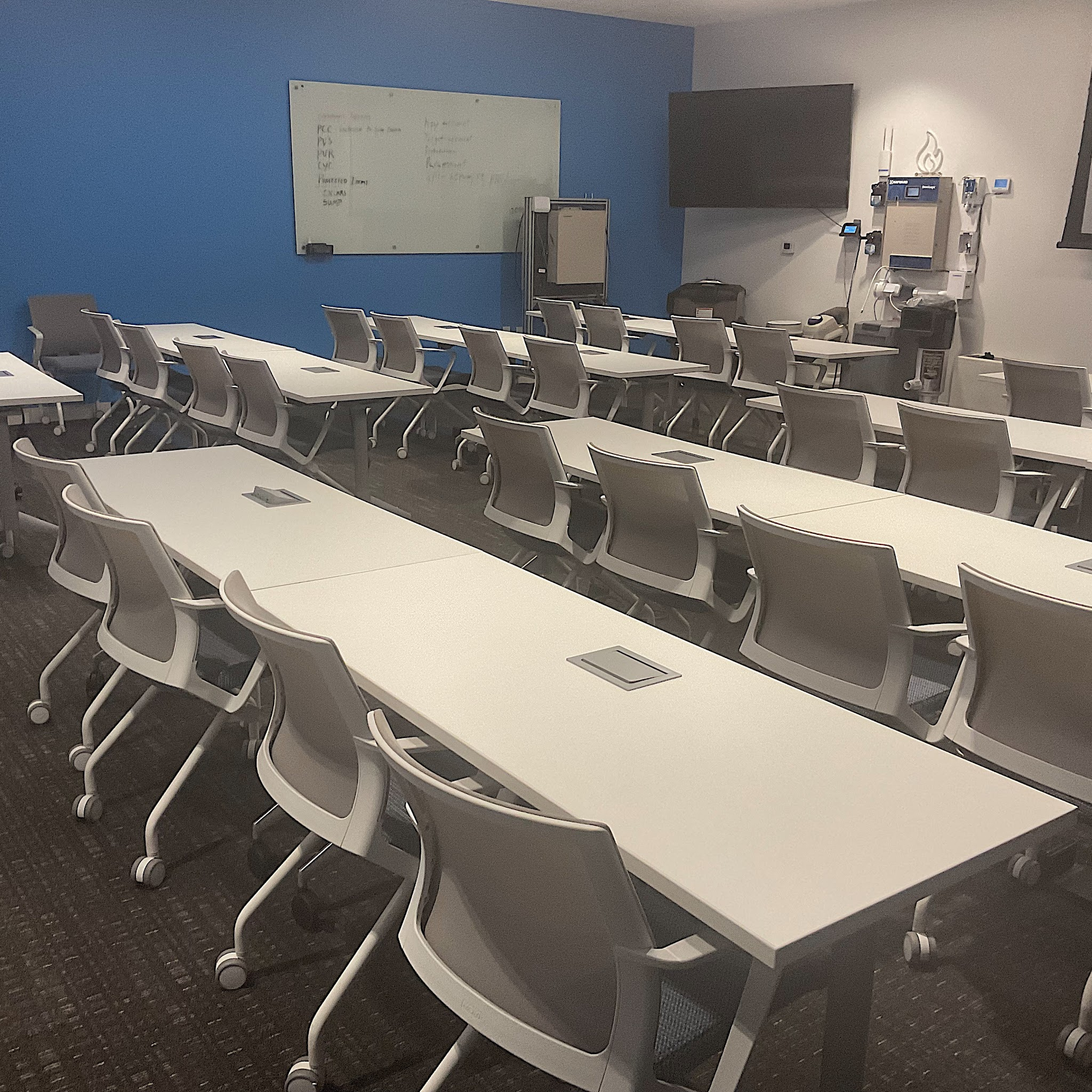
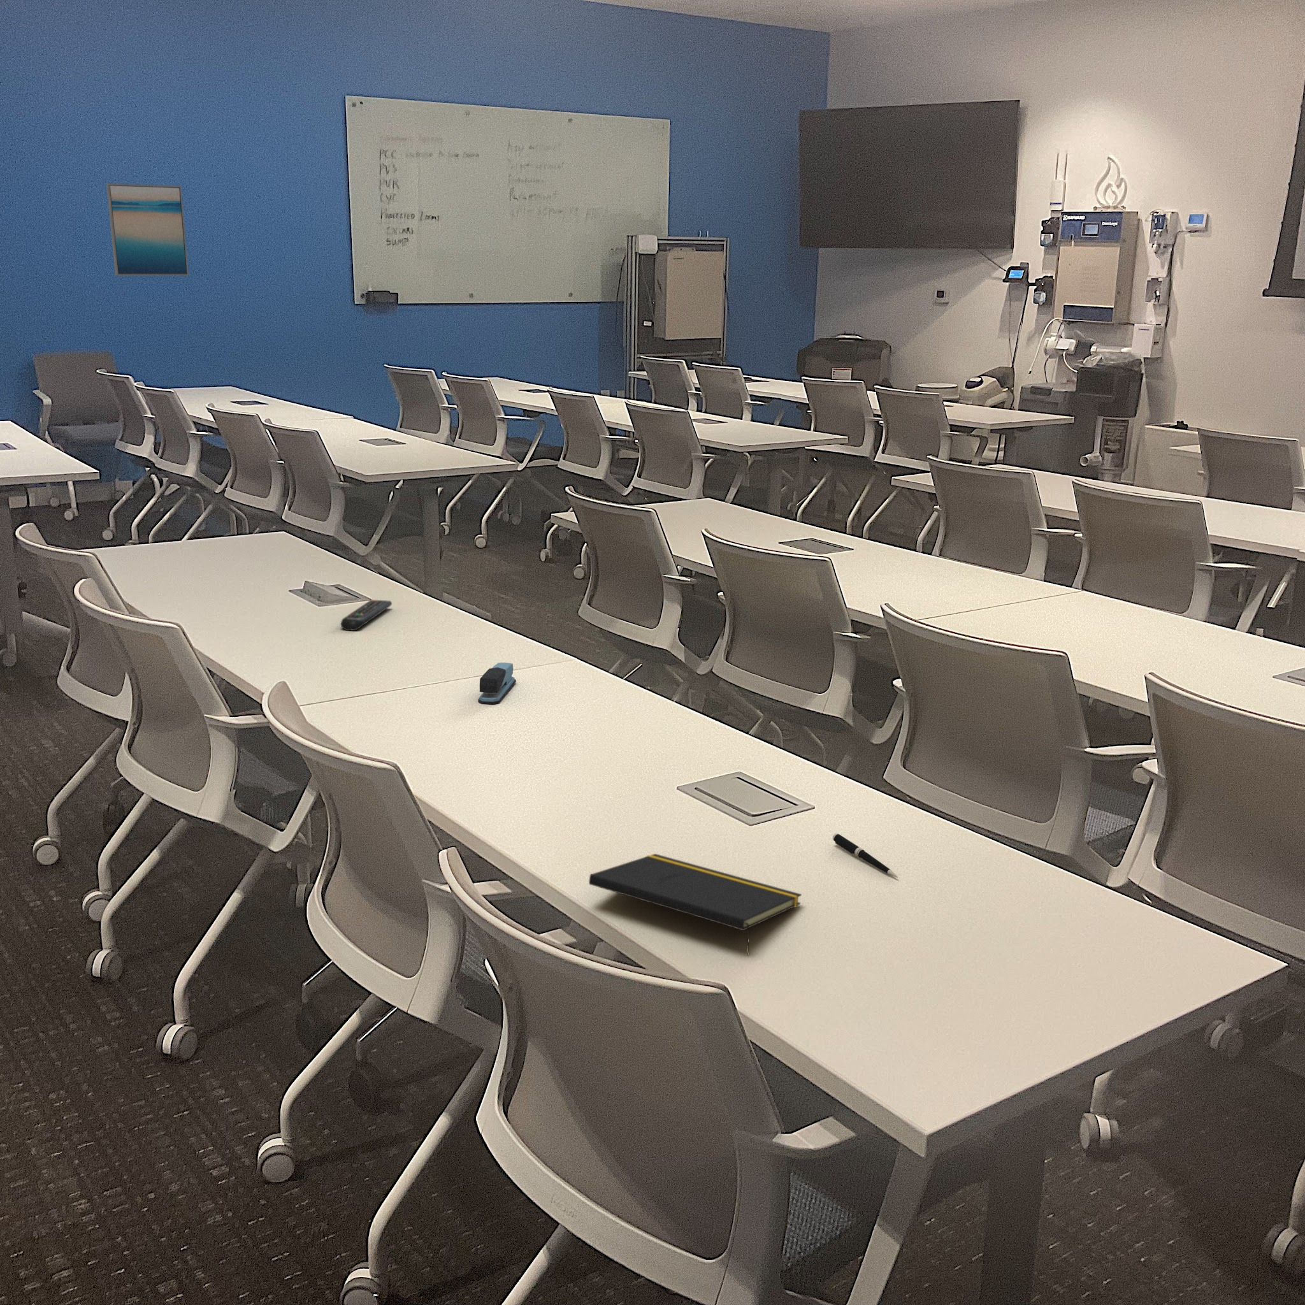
+ remote control [341,599,392,631]
+ wall art [106,183,189,276]
+ pen [832,833,899,878]
+ notepad [588,853,802,956]
+ stapler [477,662,516,705]
